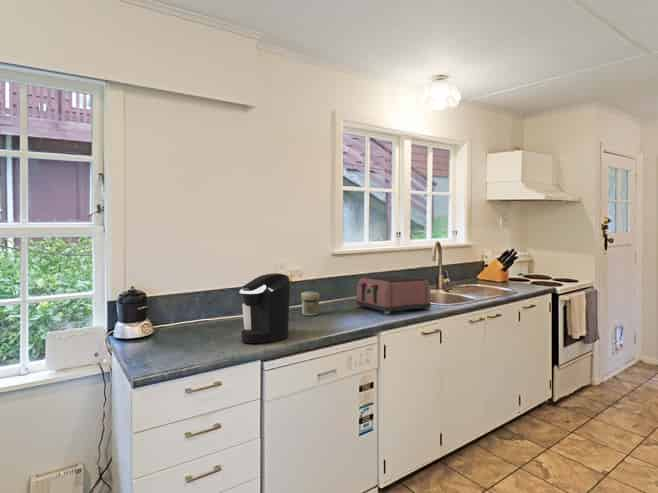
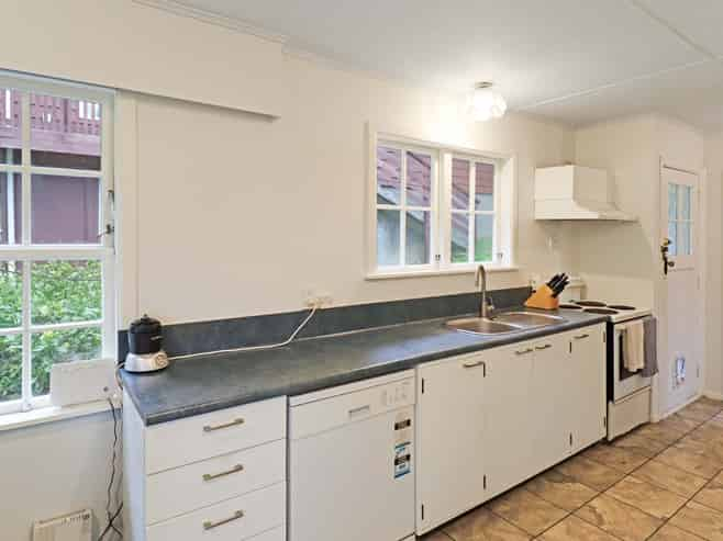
- coffee maker [239,272,291,344]
- toaster [355,275,432,315]
- jar [300,291,321,316]
